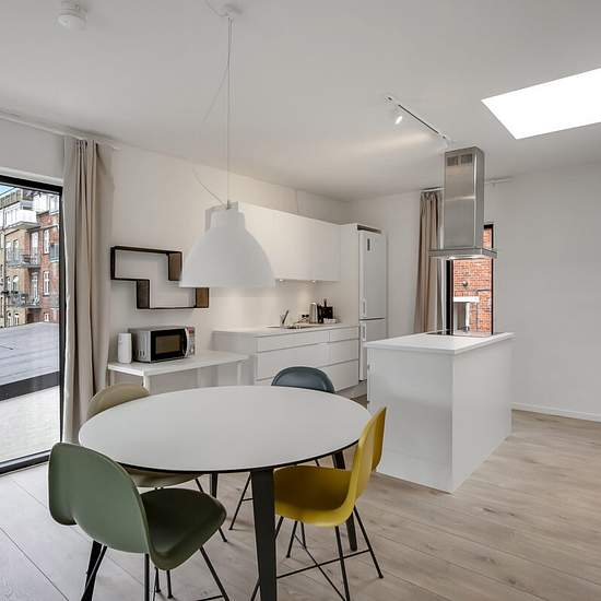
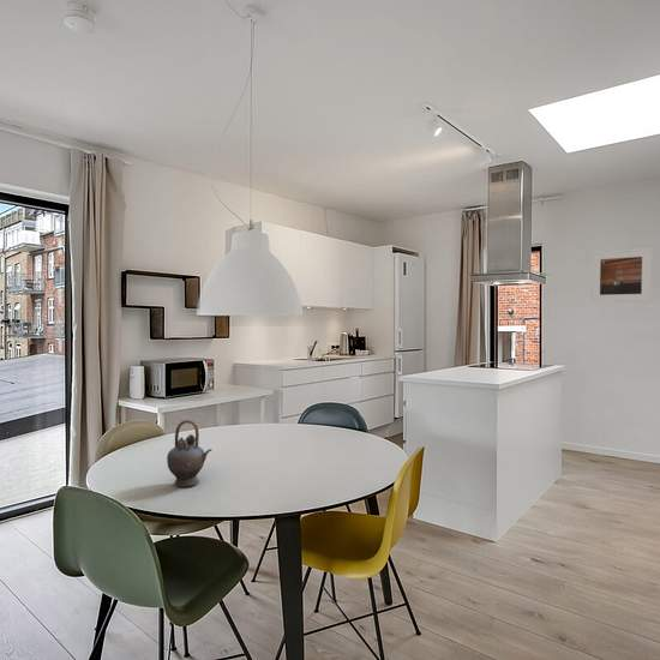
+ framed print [589,246,654,305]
+ teapot [166,419,214,488]
